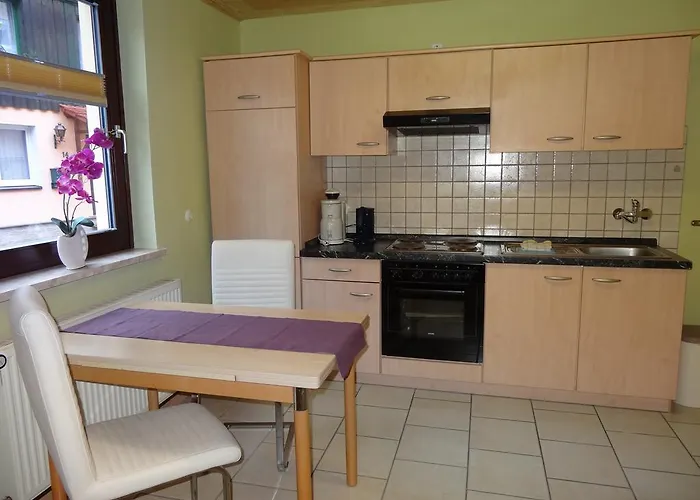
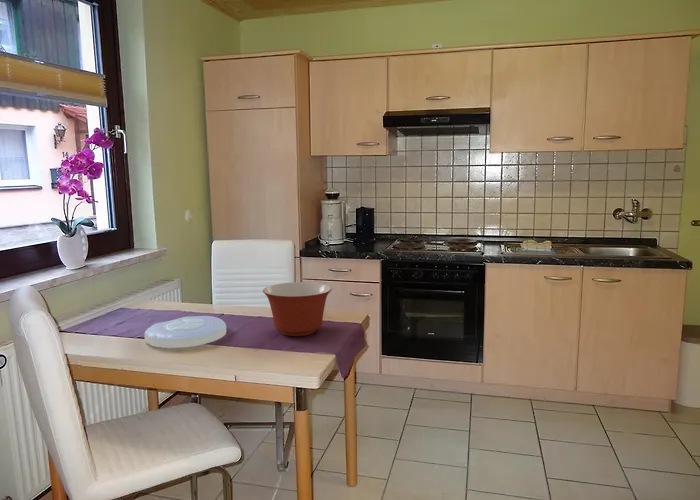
+ mixing bowl [262,281,333,337]
+ plate [144,315,227,349]
